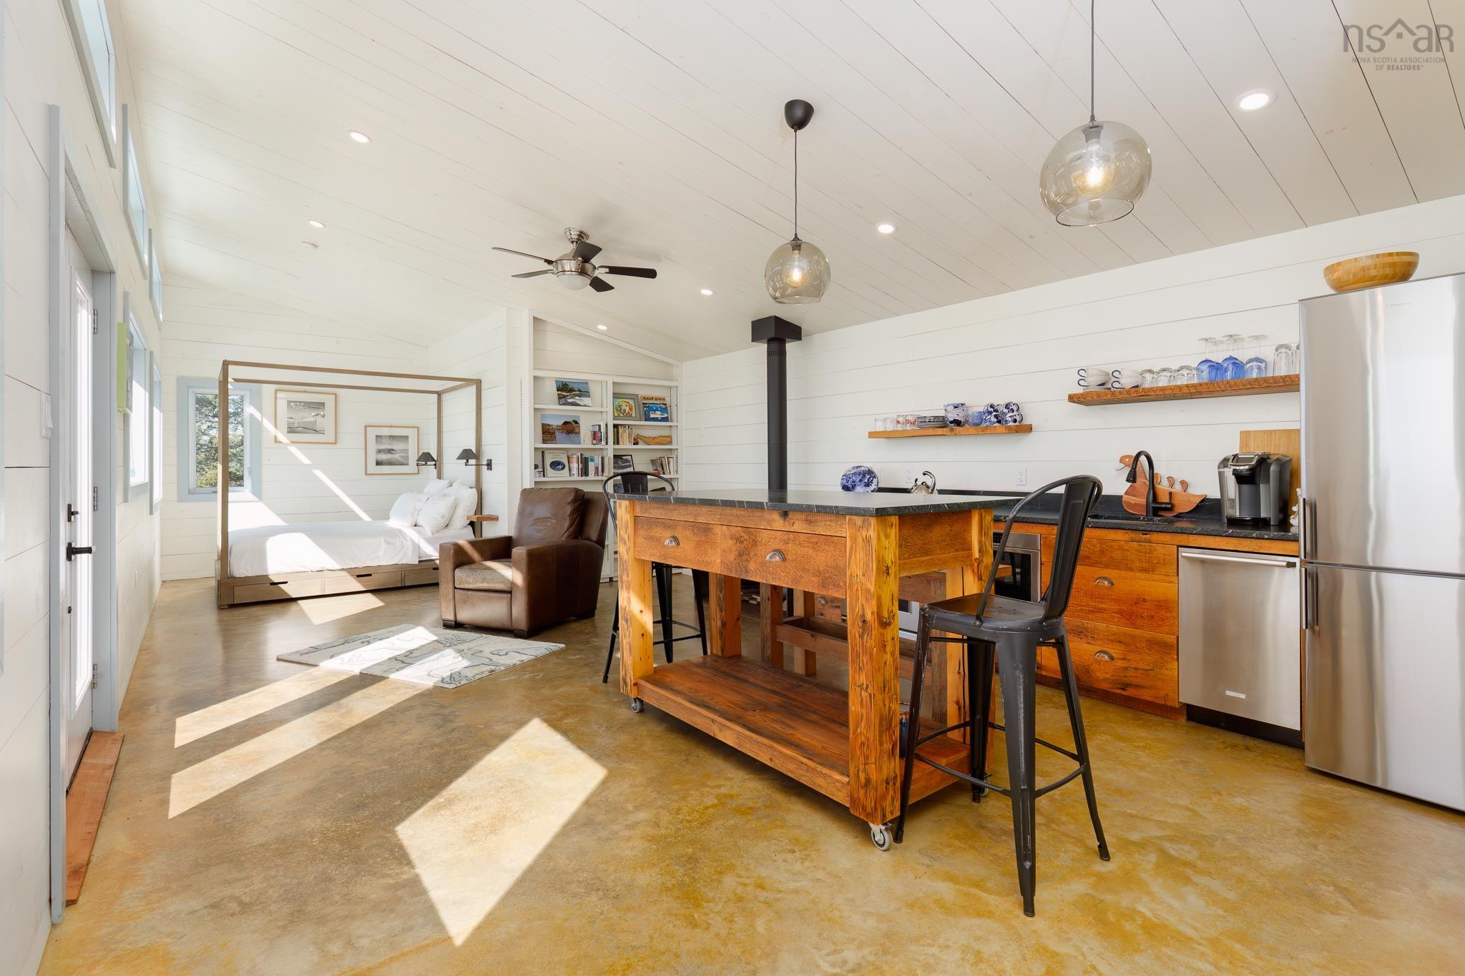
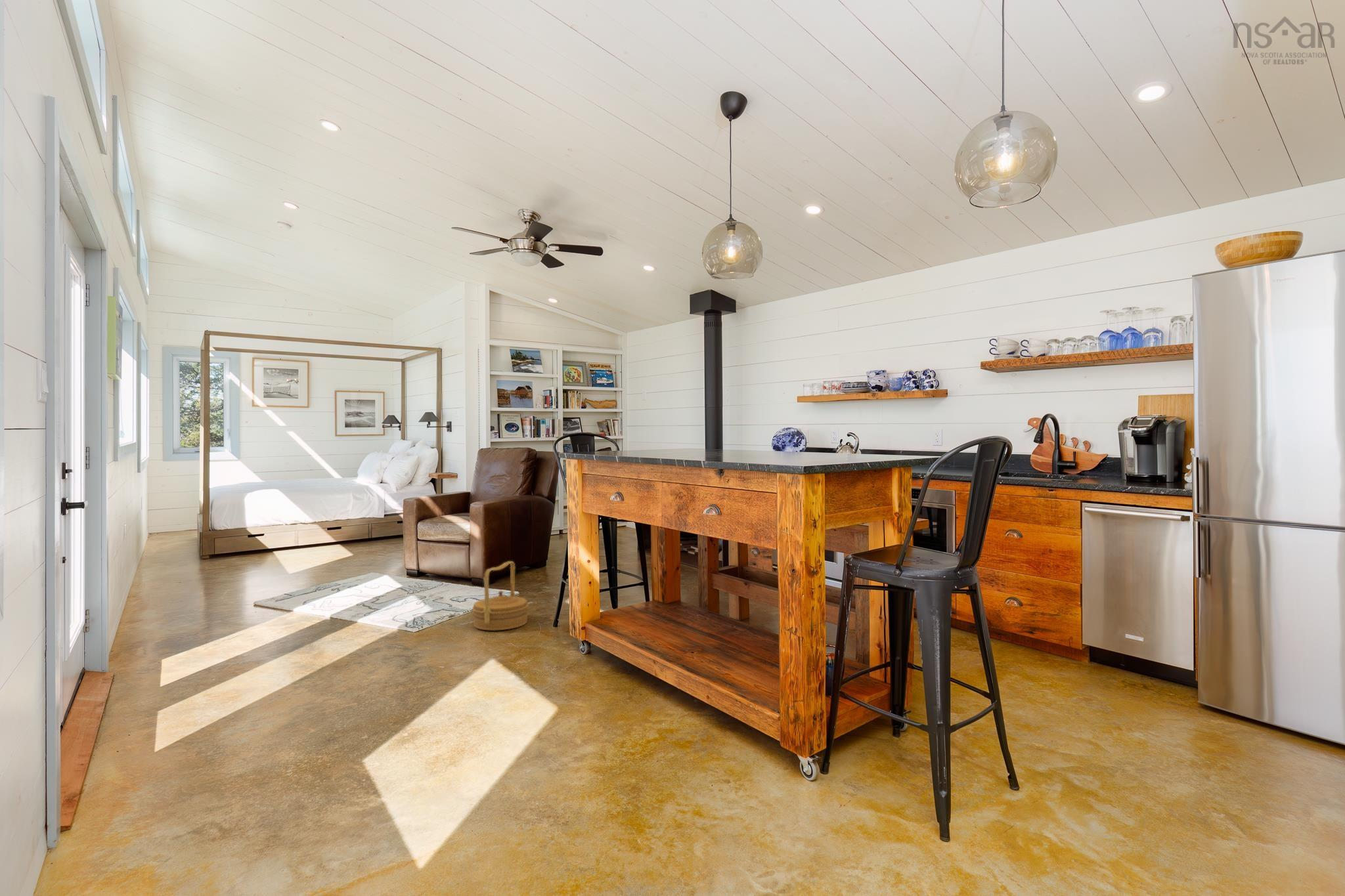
+ basket [472,561,529,631]
